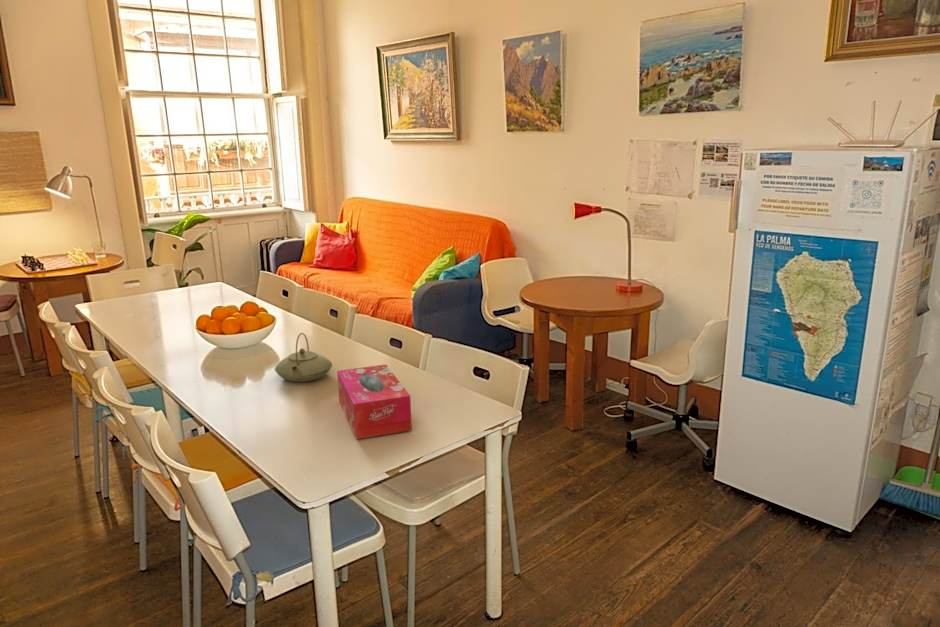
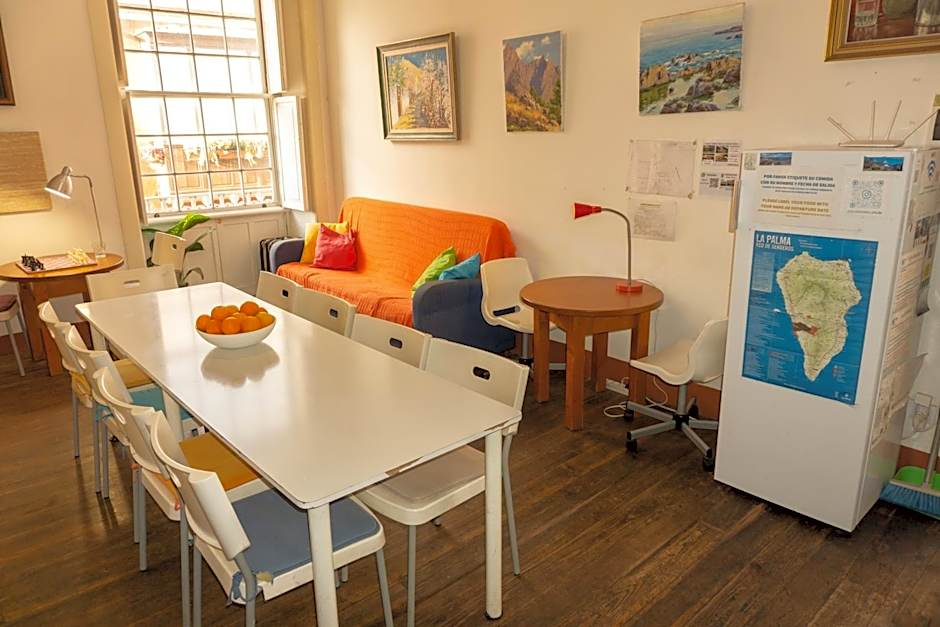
- tissue box [336,364,413,440]
- teapot [274,332,333,383]
